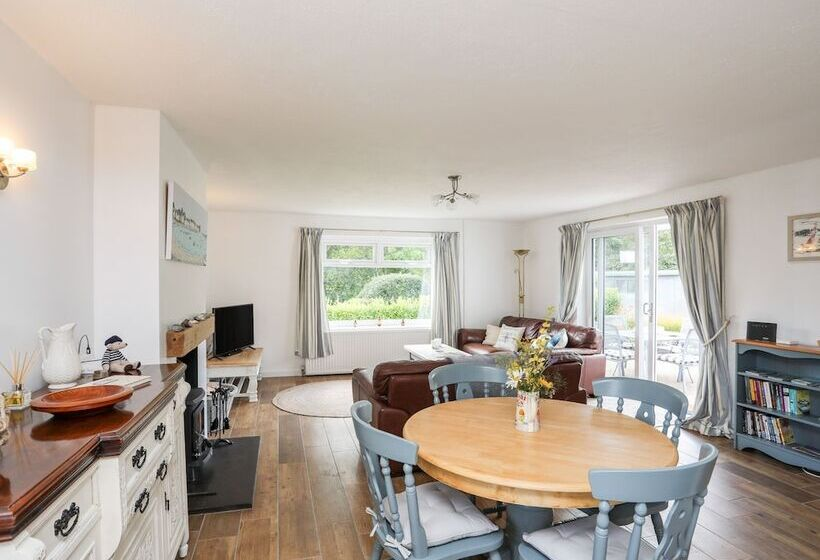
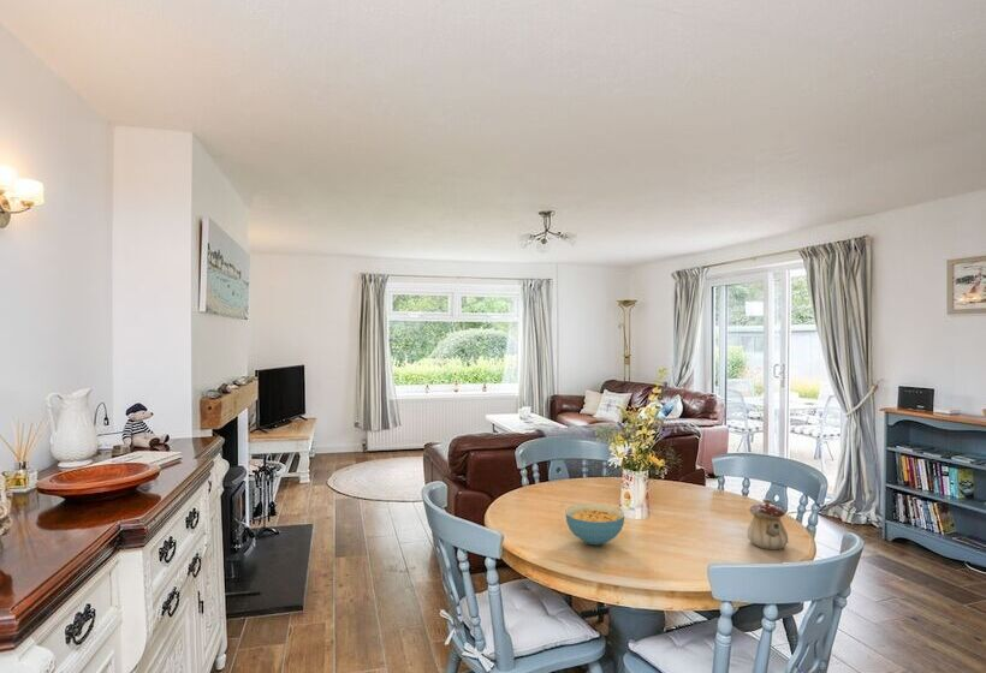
+ teapot [747,498,789,550]
+ cereal bowl [564,504,625,546]
